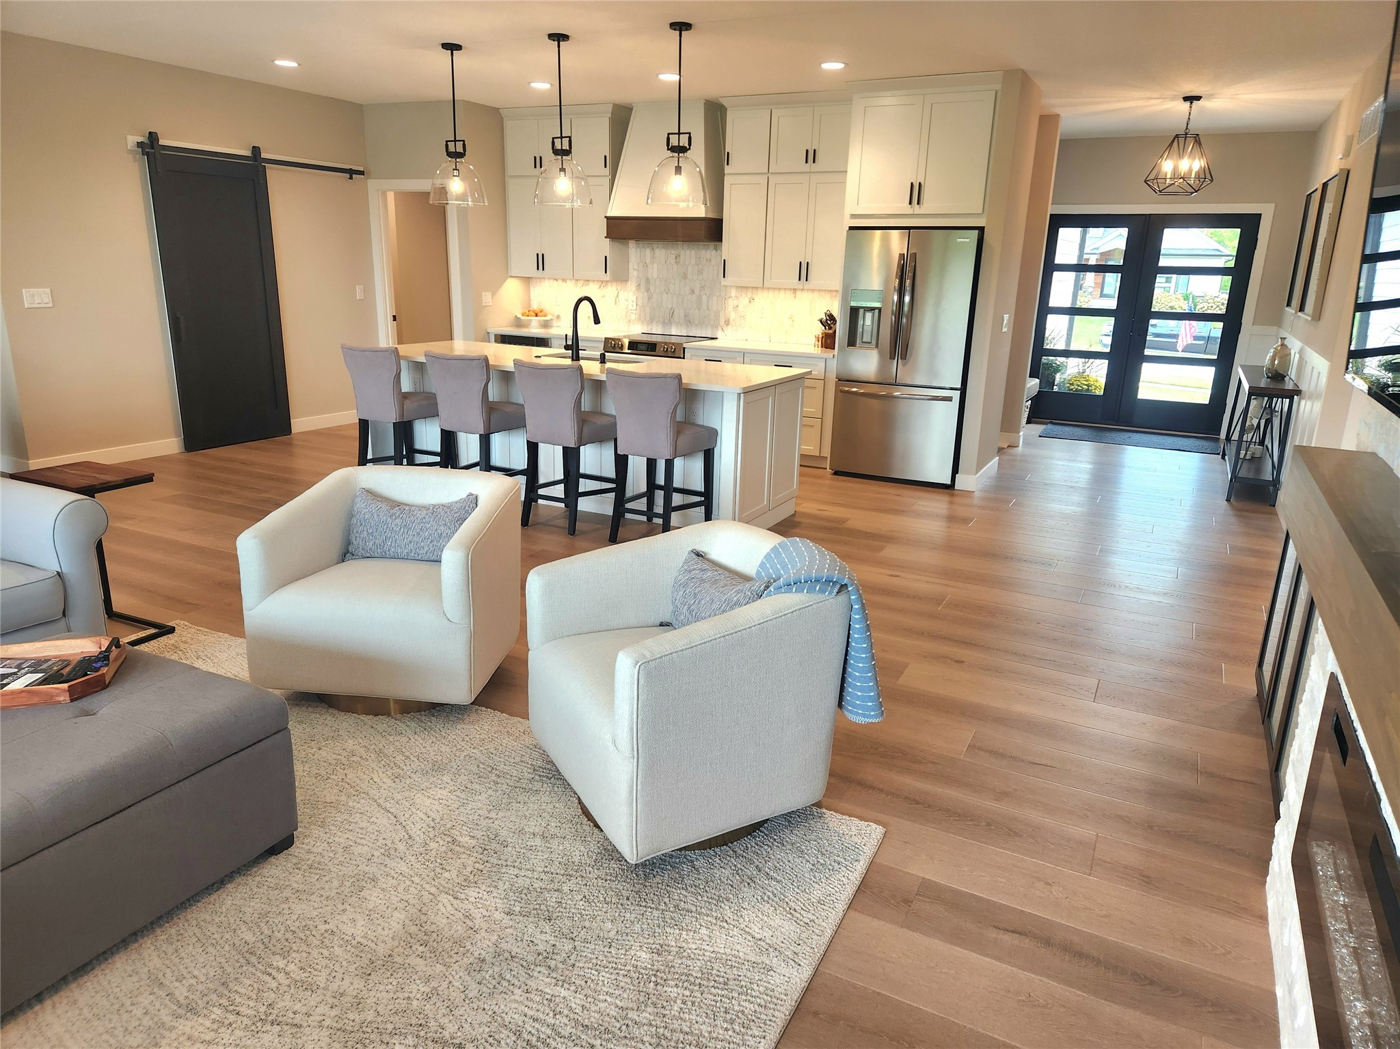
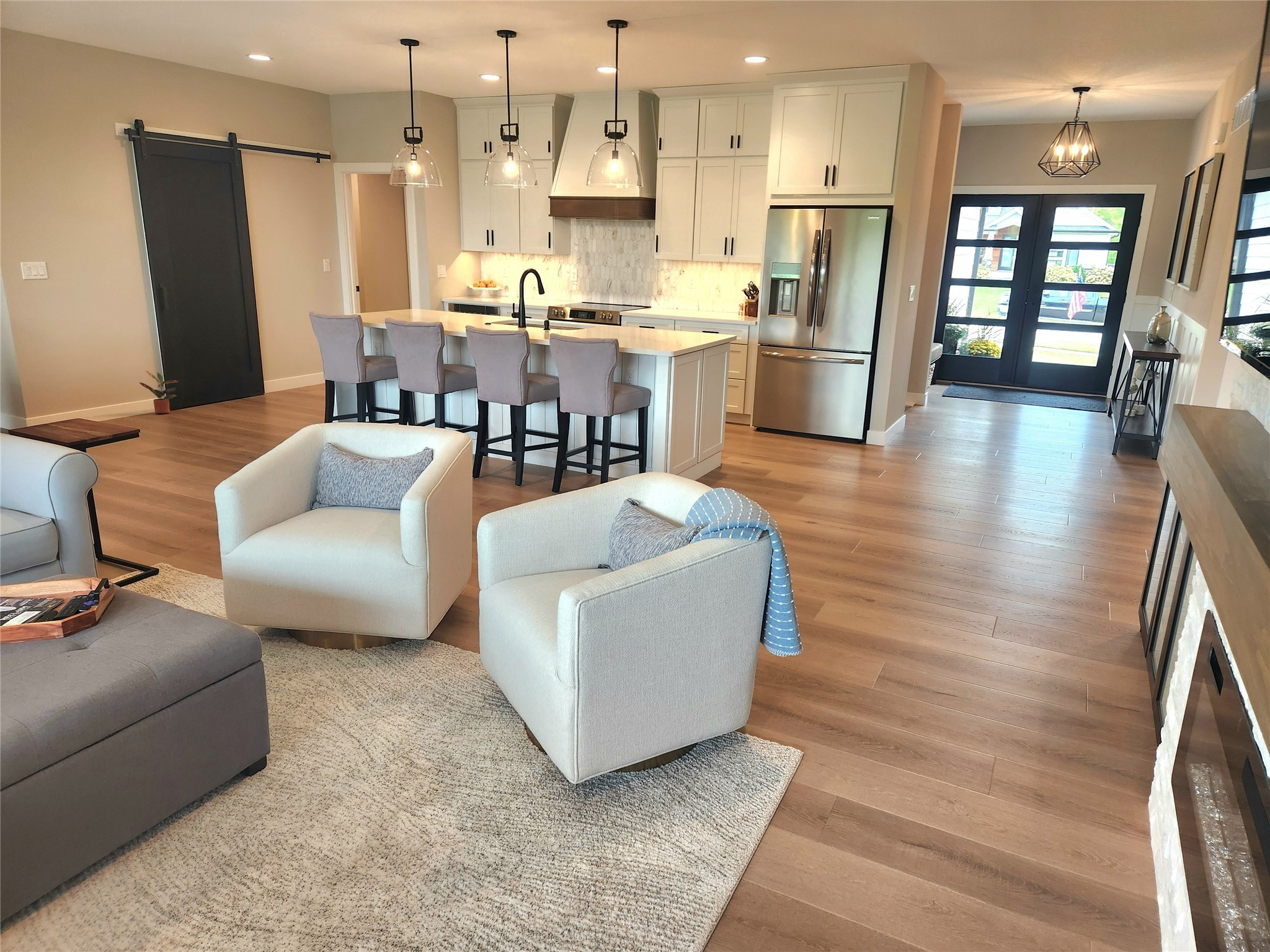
+ potted plant [138,370,179,415]
